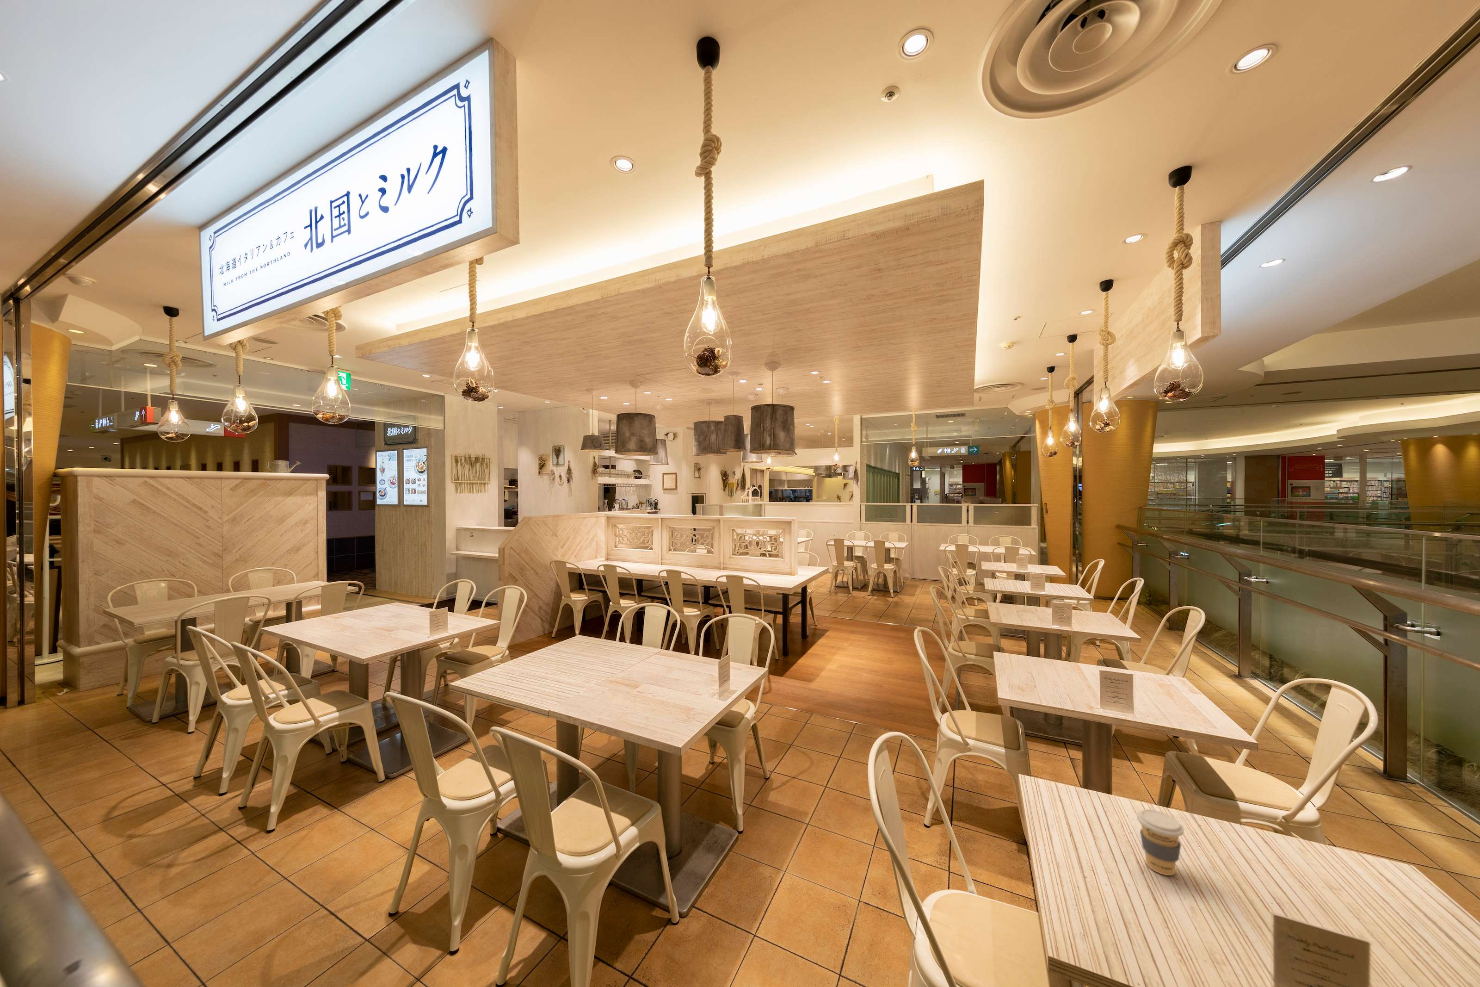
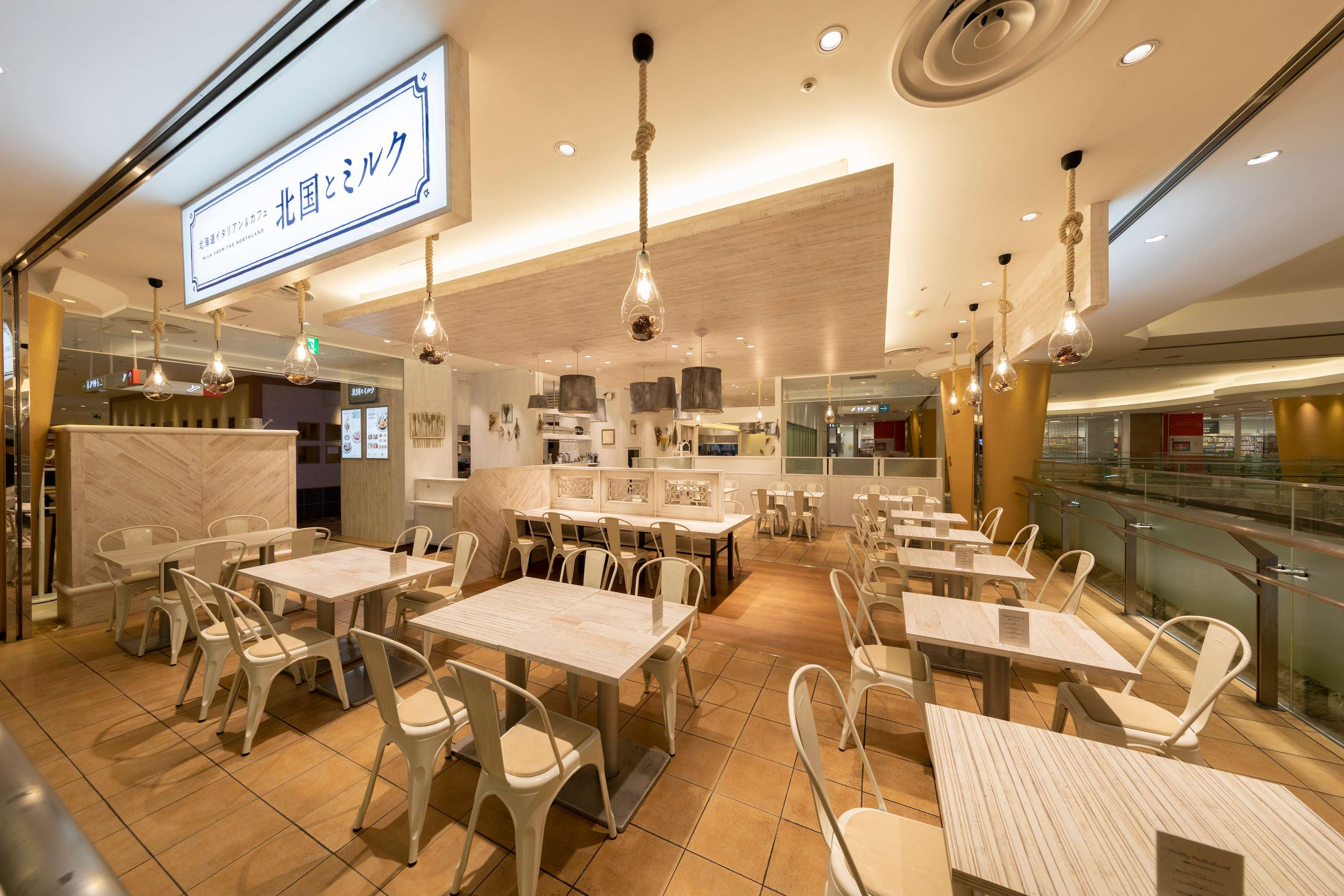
- coffee cup [1136,809,1185,876]
